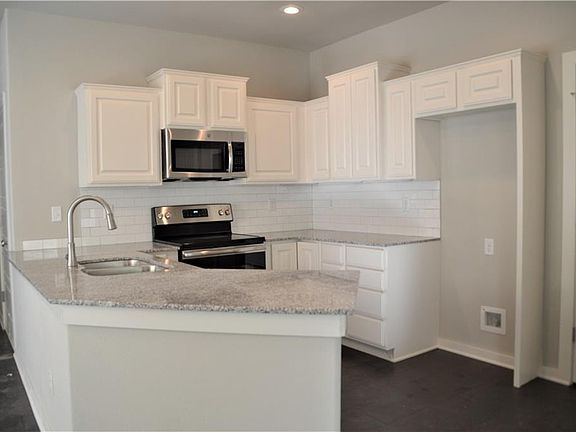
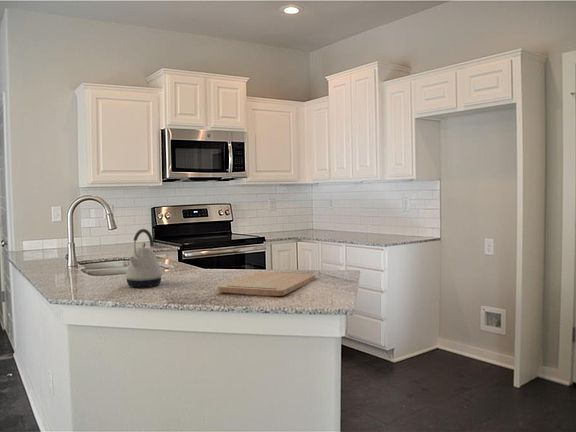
+ kettle [124,228,163,288]
+ cutting board [217,271,316,297]
